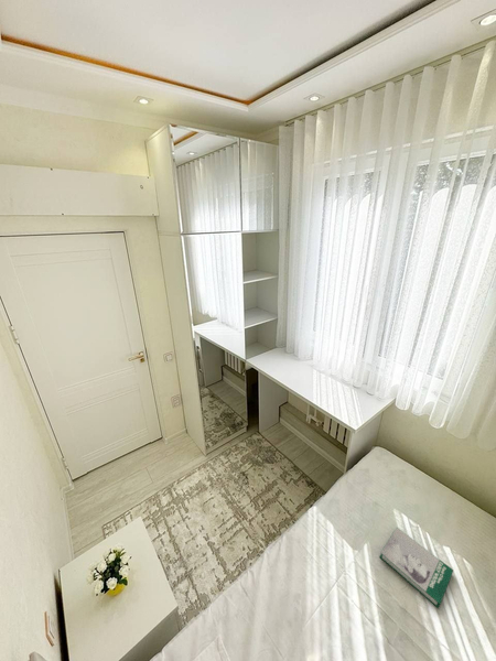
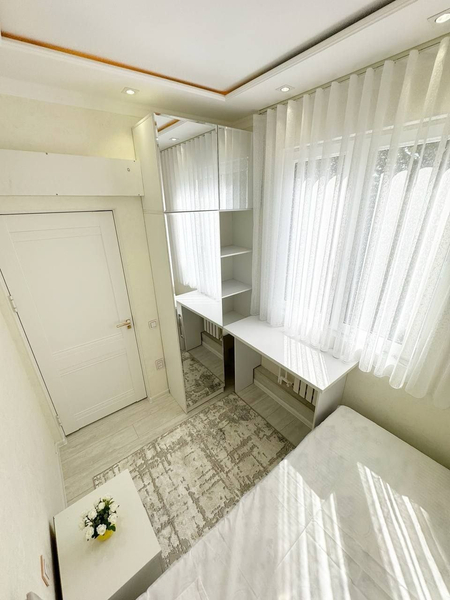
- book [378,527,454,609]
